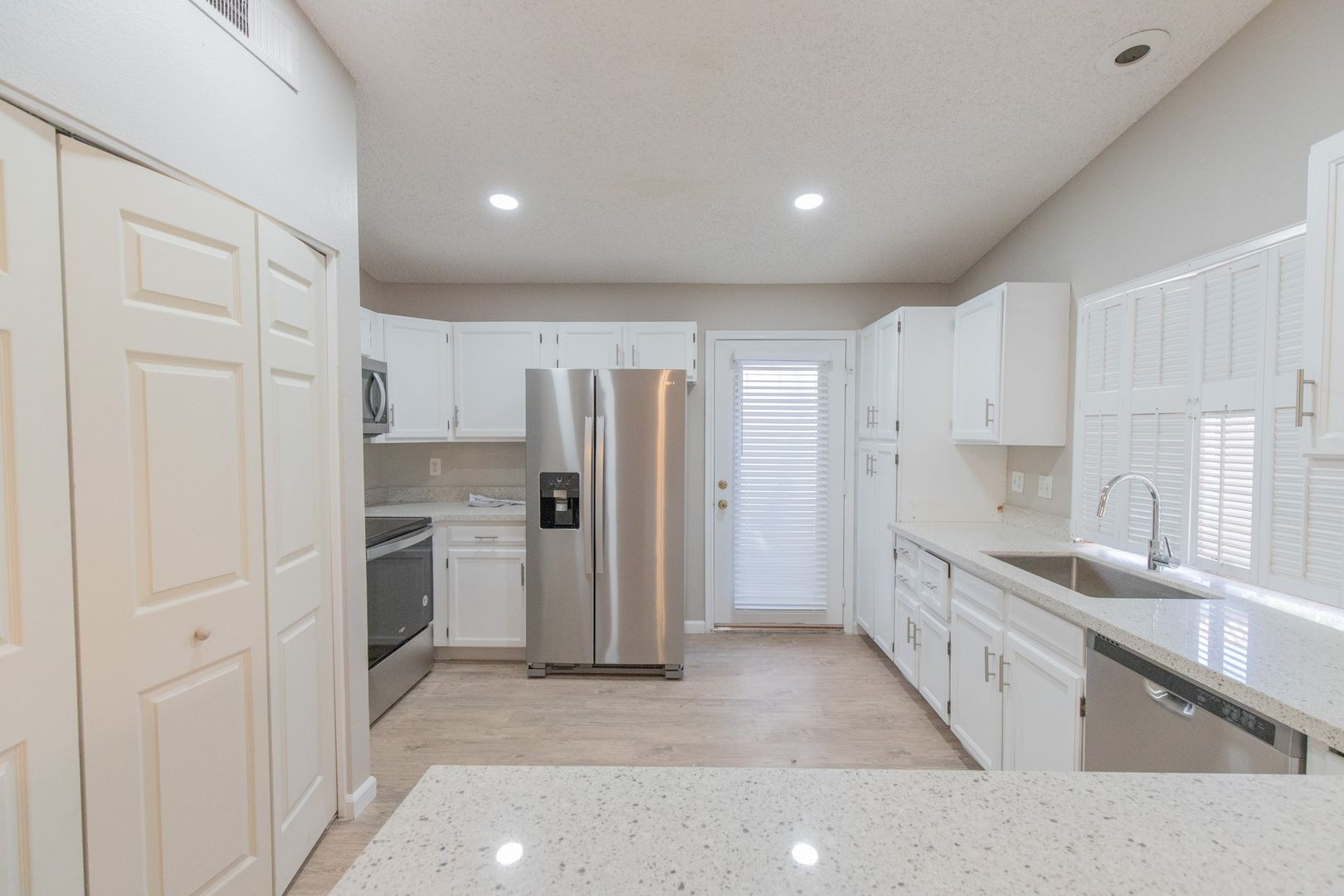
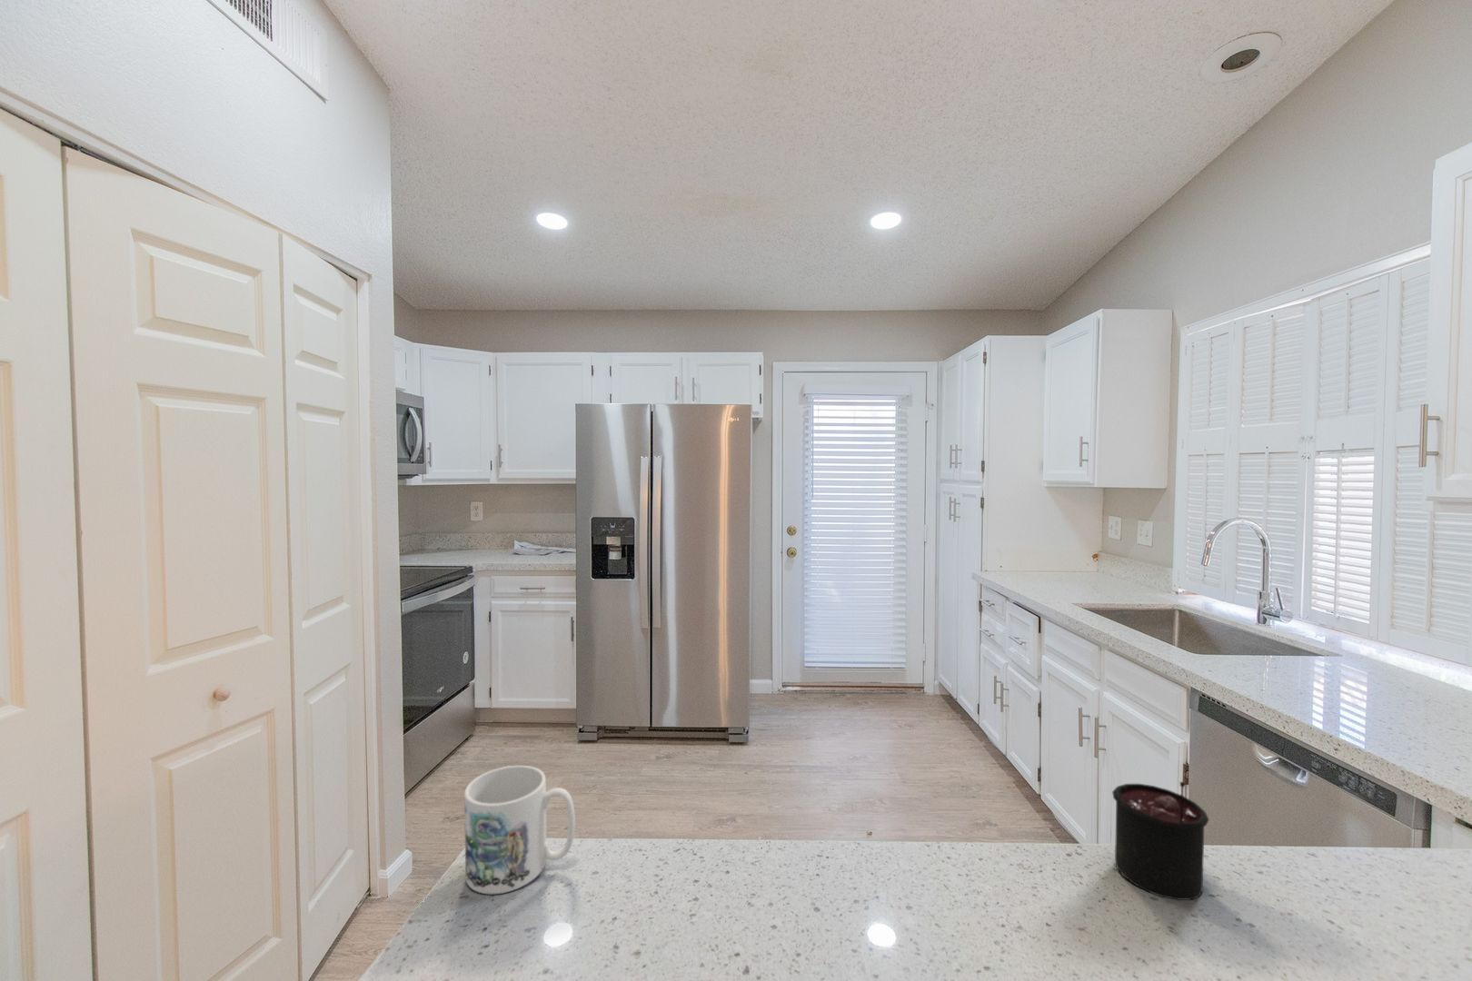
+ mug [463,765,576,895]
+ candle [1112,781,1210,901]
